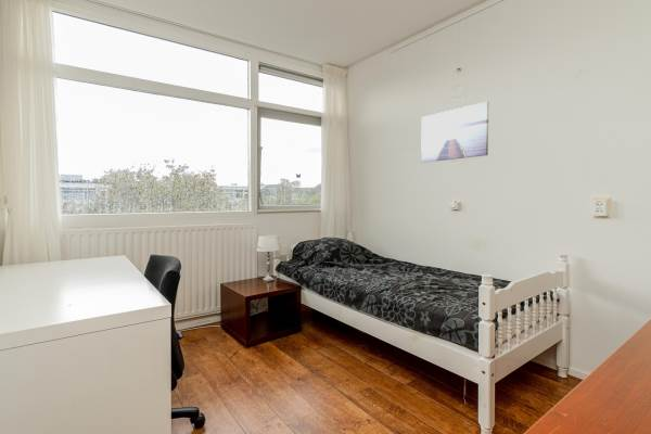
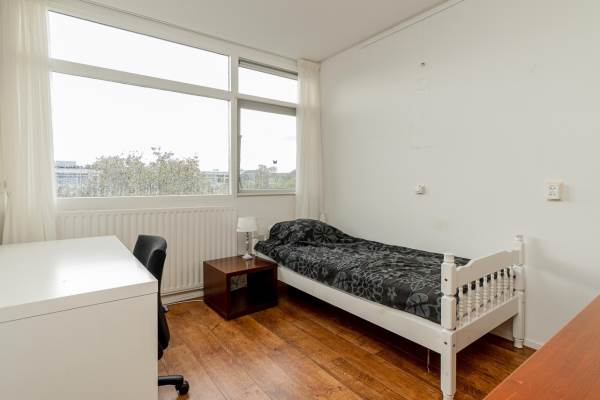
- wall art [420,101,489,164]
